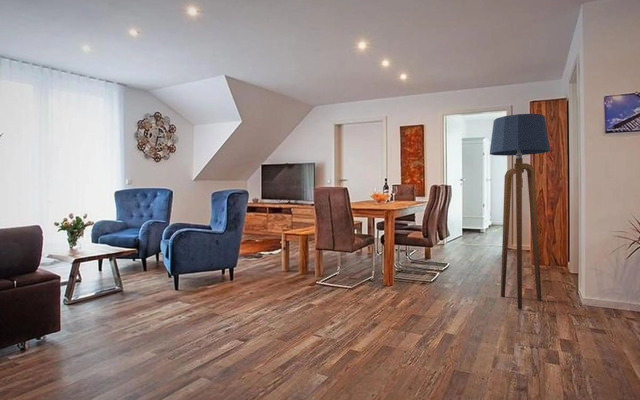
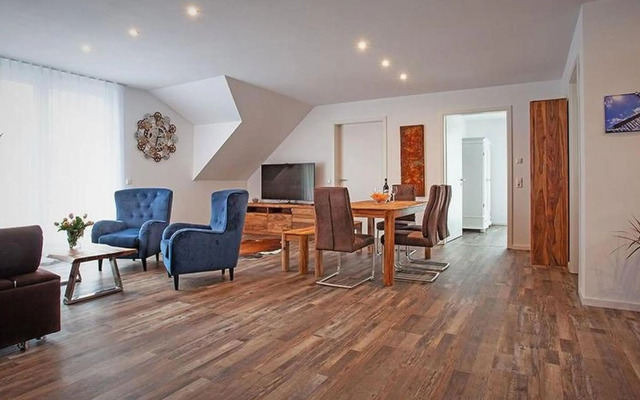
- floor lamp [489,113,551,310]
